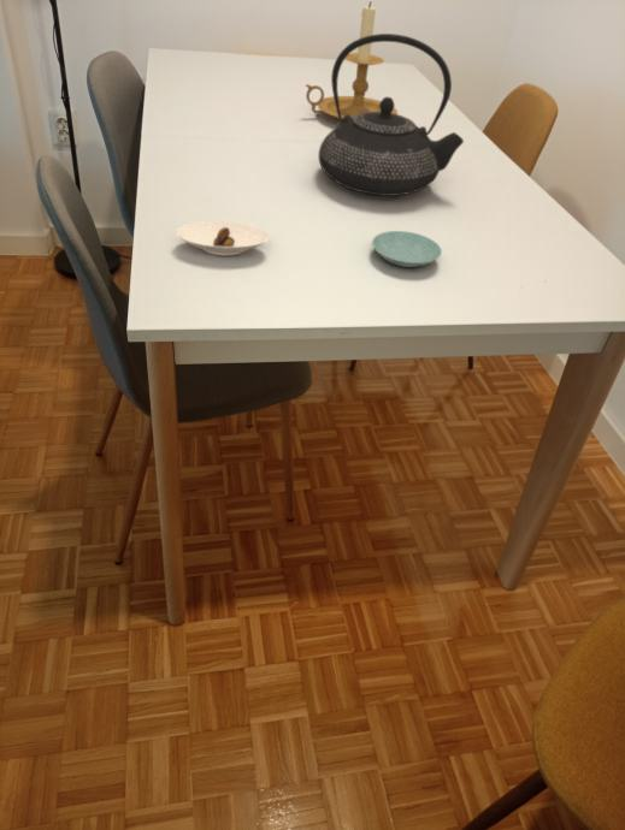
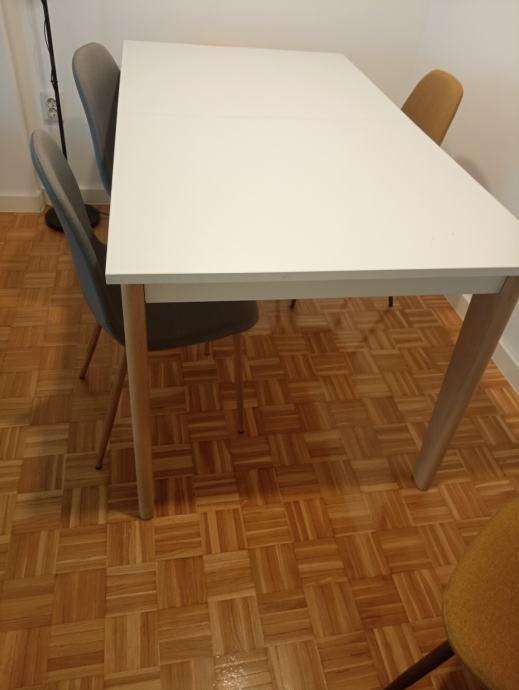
- saucer [371,230,443,268]
- candle holder [305,0,399,121]
- teapot [318,32,465,197]
- saucer [175,220,271,256]
